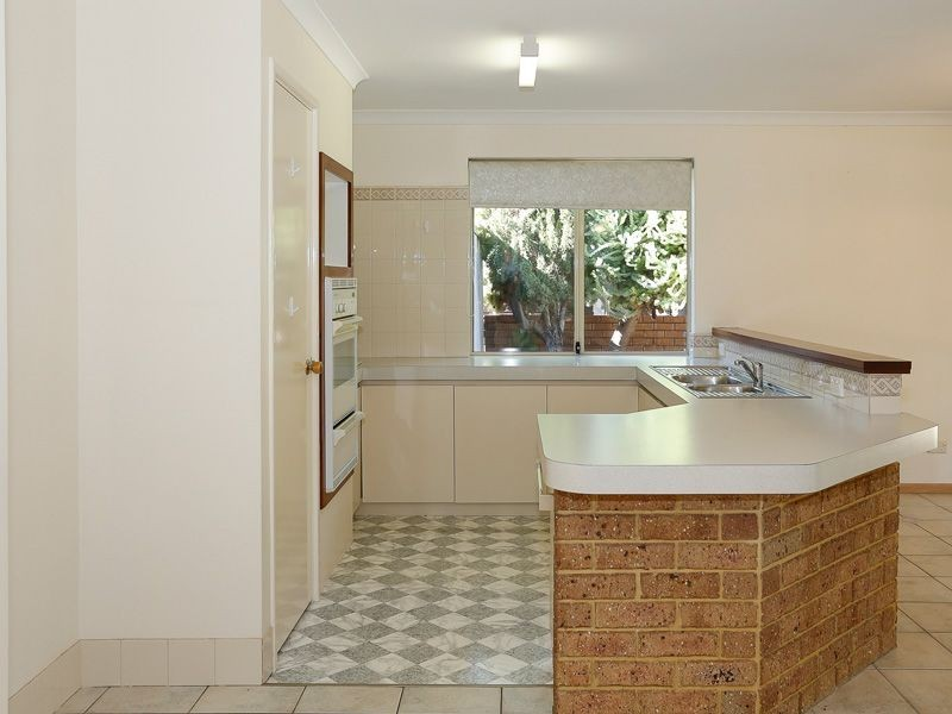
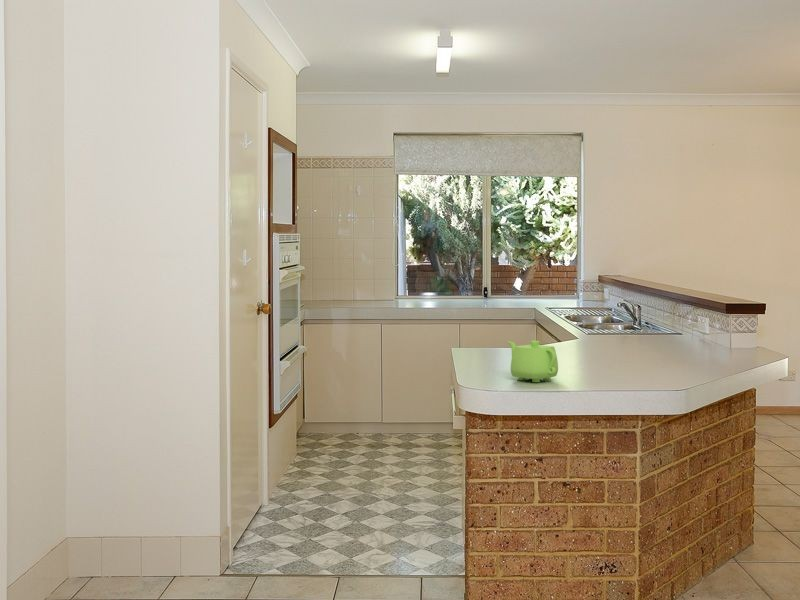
+ teapot [506,340,559,383]
